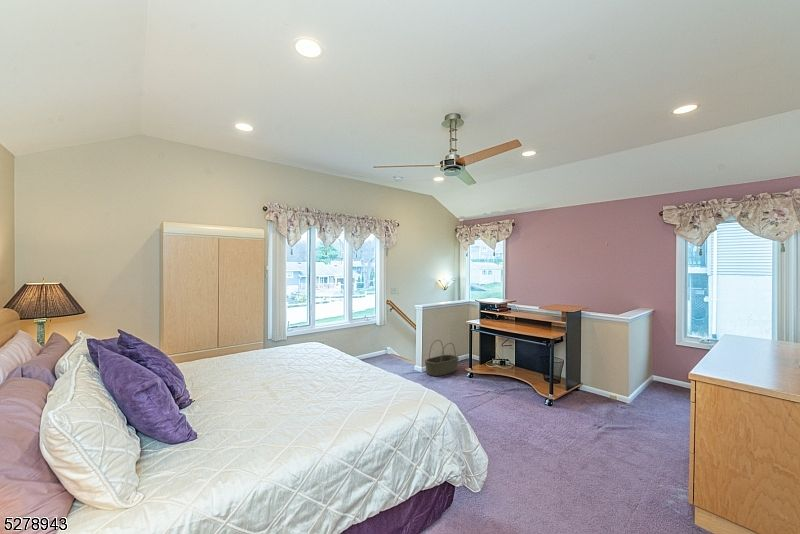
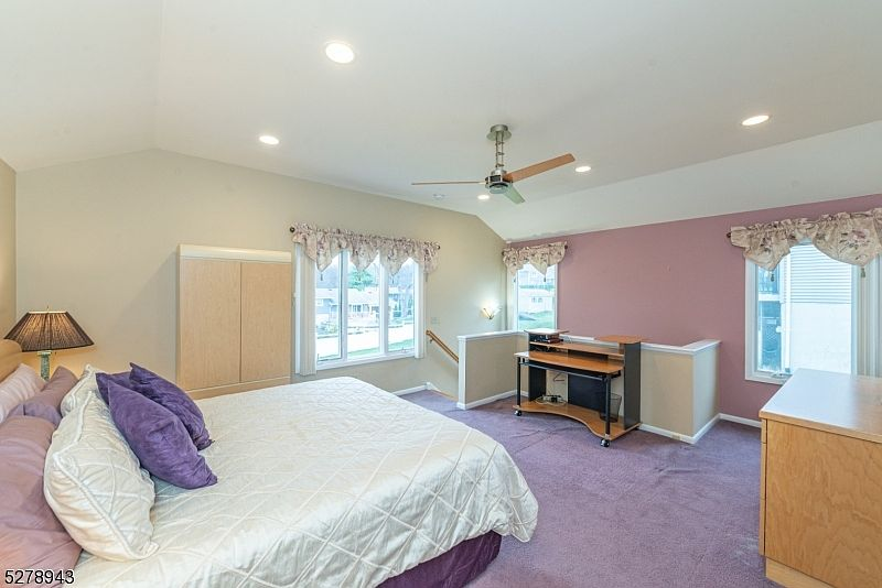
- basket [424,339,460,377]
